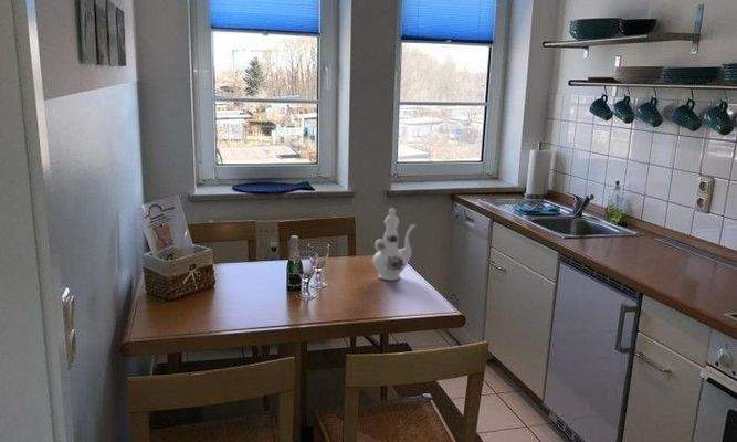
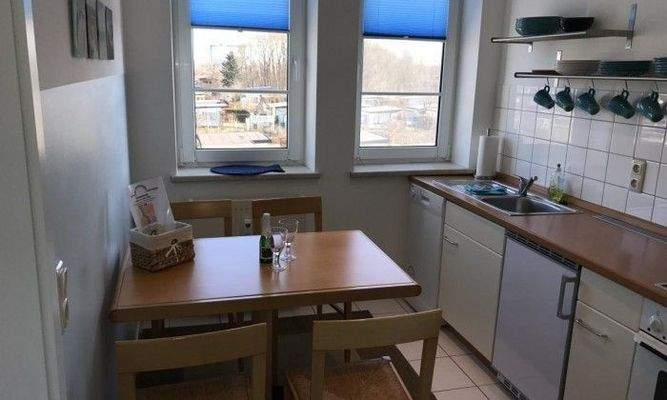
- chinaware [371,207,418,282]
